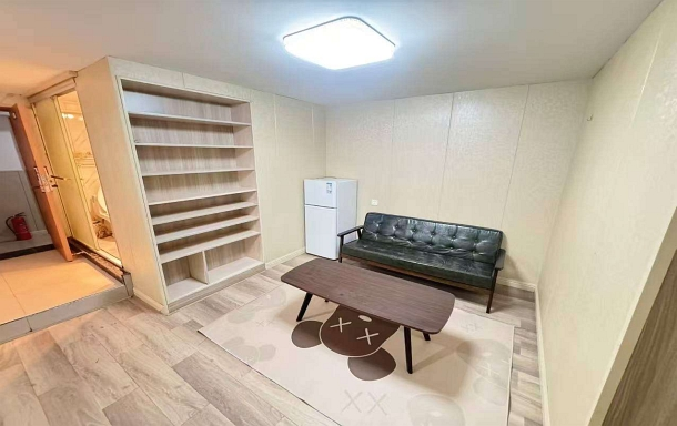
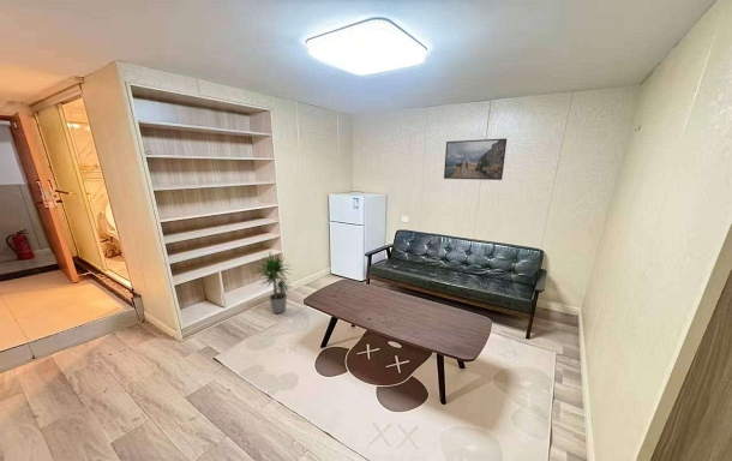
+ potted plant [253,252,295,315]
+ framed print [443,137,508,181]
